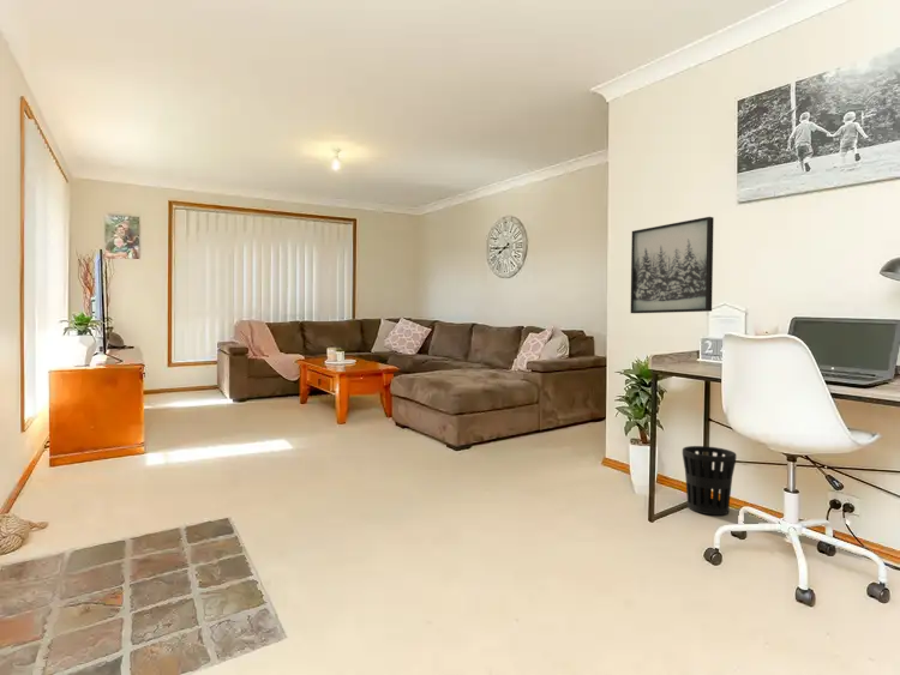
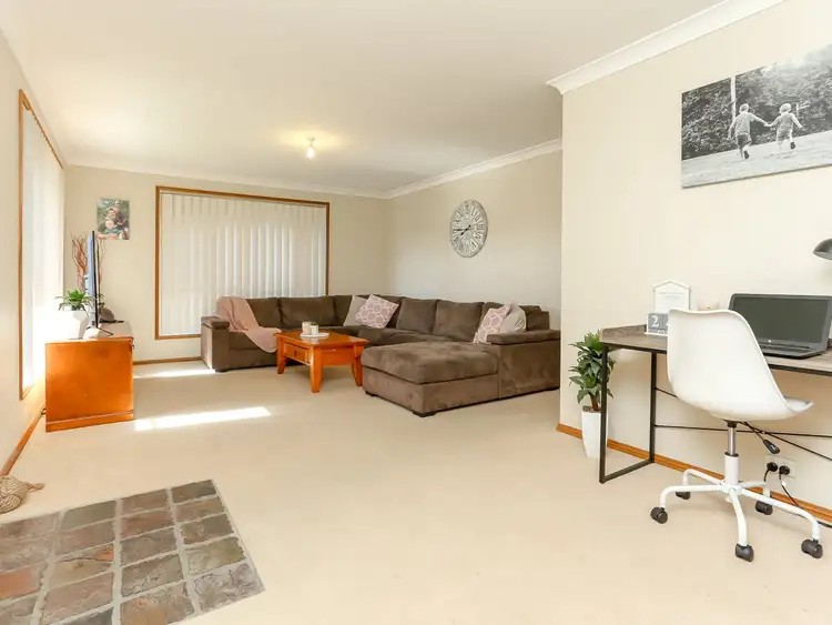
- wastebasket [682,445,738,517]
- wall art [630,216,715,314]
